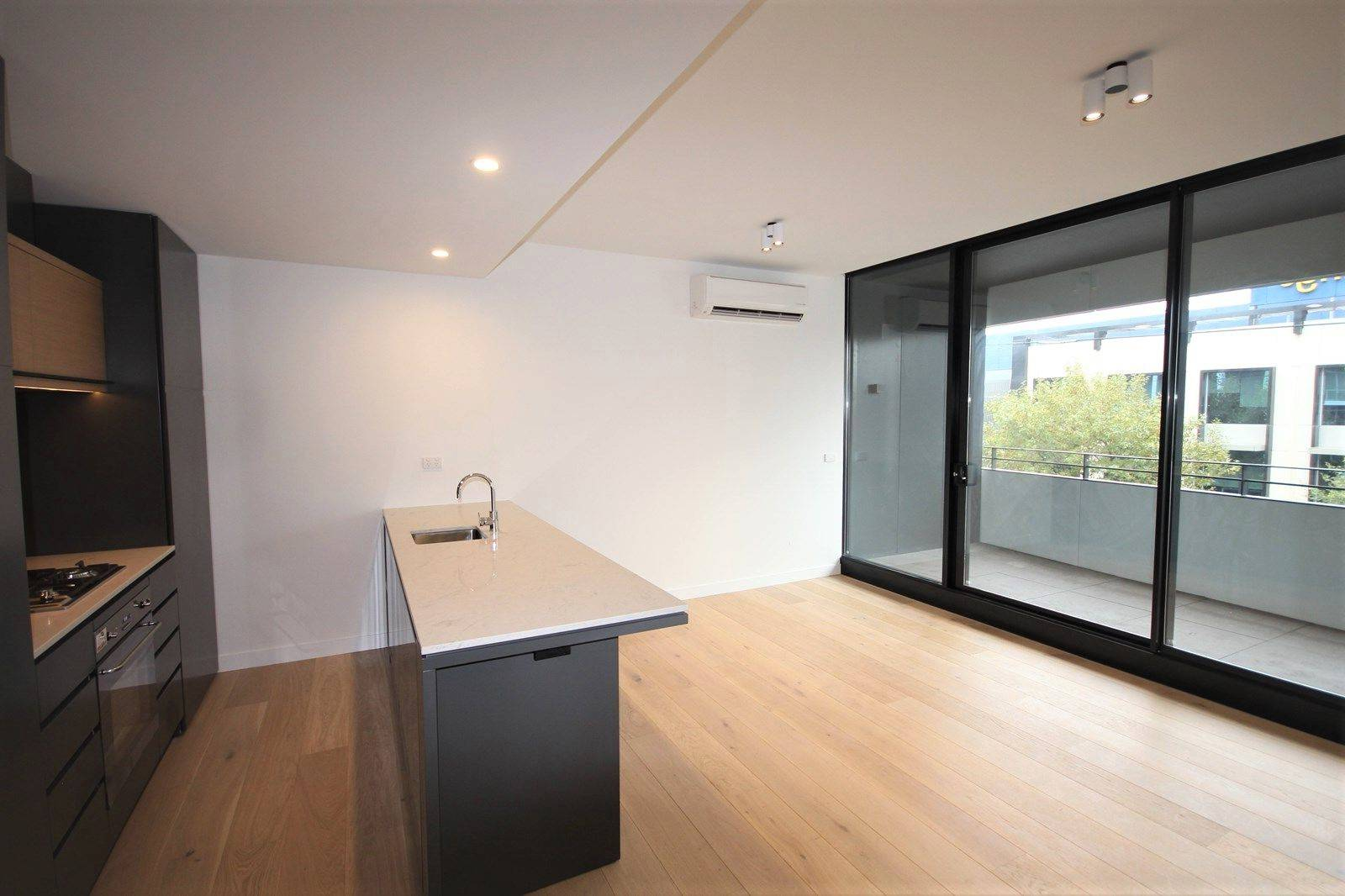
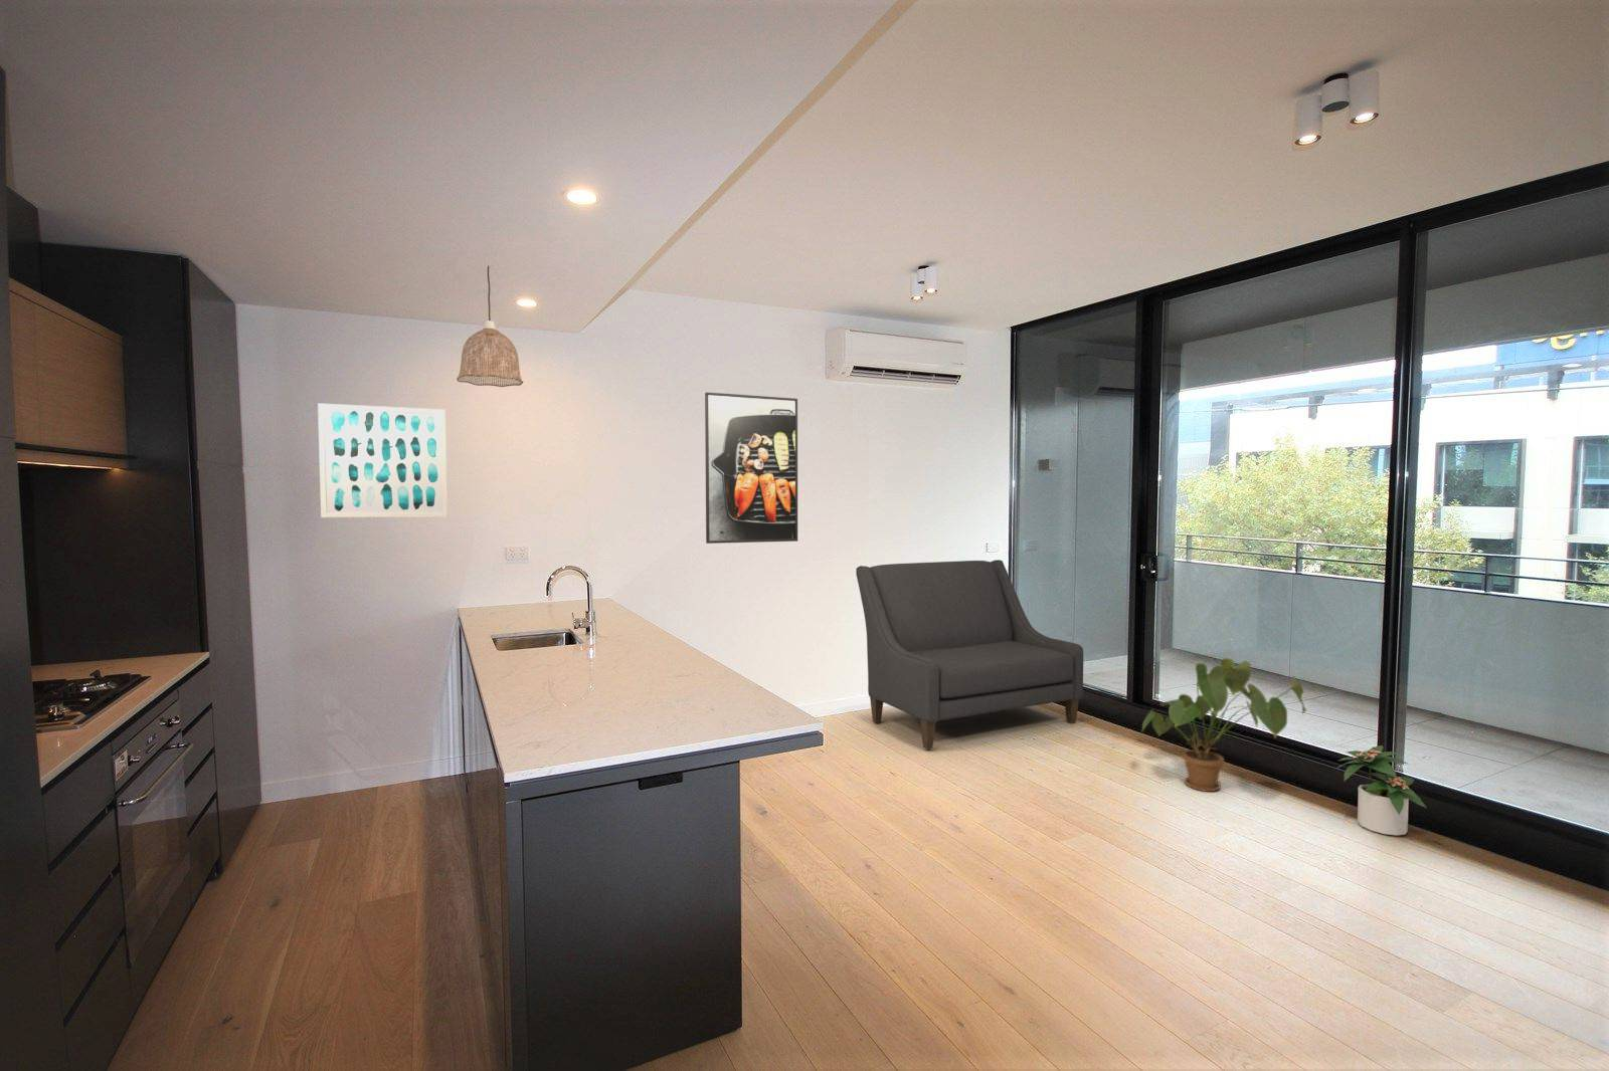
+ potted plant [1335,745,1427,836]
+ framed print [703,392,798,545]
+ pendant lamp [456,265,524,387]
+ house plant [1140,657,1308,792]
+ wall art [317,402,449,519]
+ sofa [855,558,1084,751]
